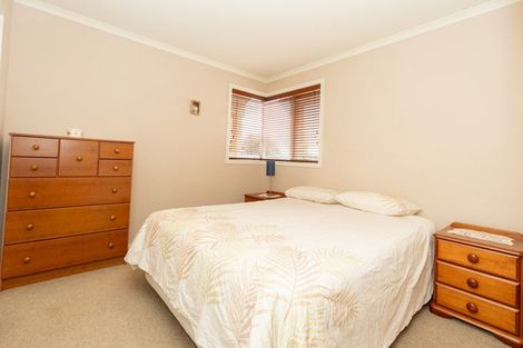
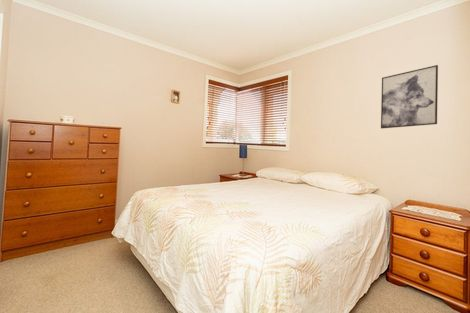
+ wall art [380,64,439,129]
